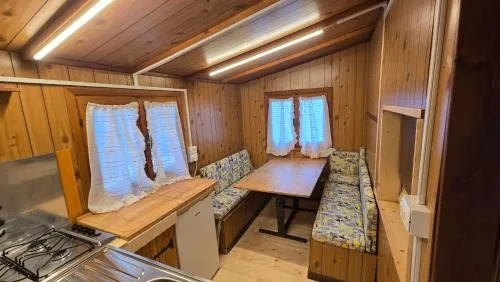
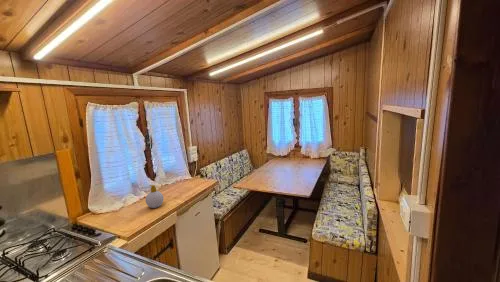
+ soap bottle [144,184,165,209]
